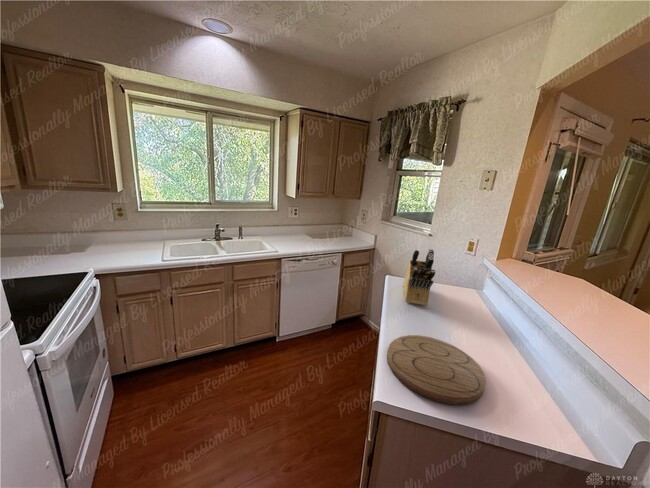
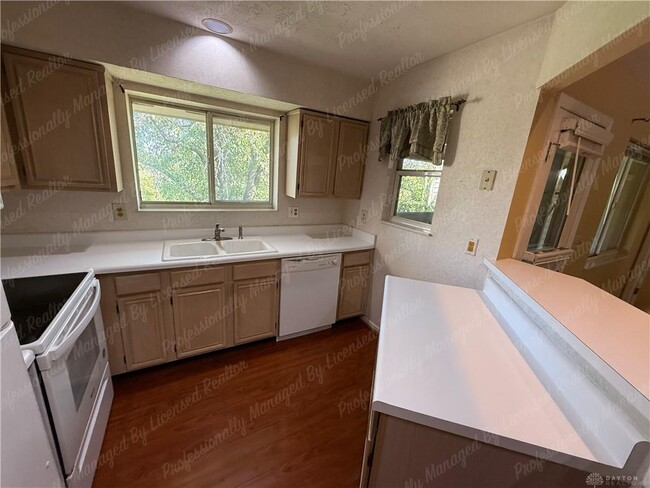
- knife block [403,248,436,306]
- cutting board [386,334,487,406]
